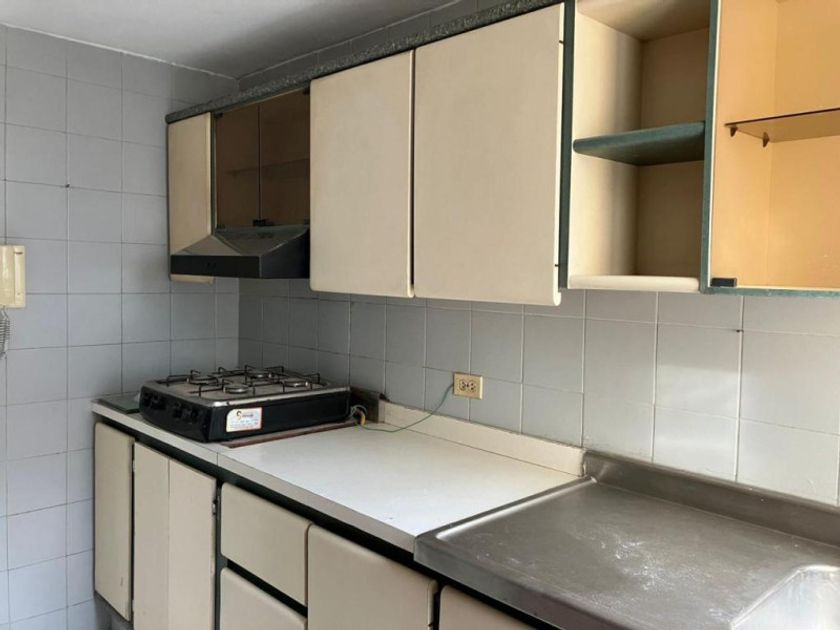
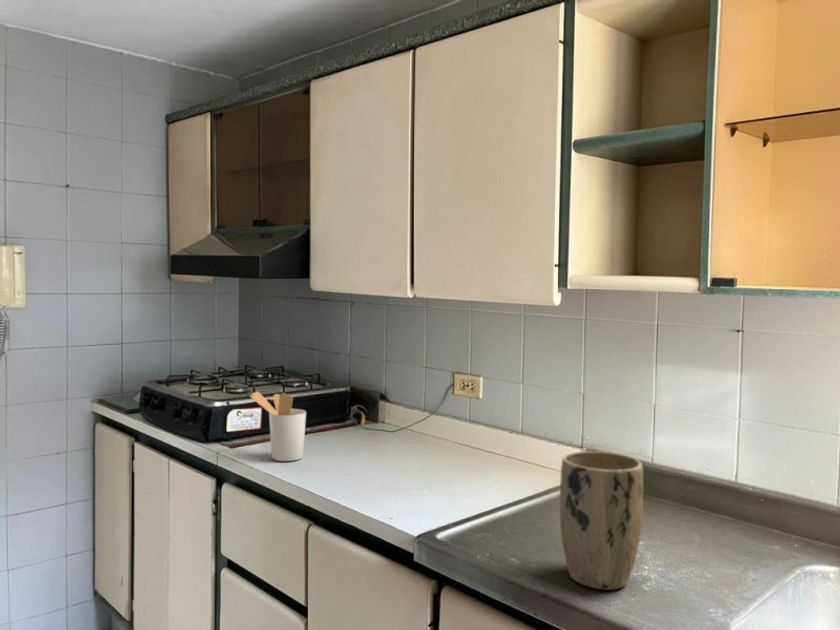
+ utensil holder [248,391,307,462]
+ plant pot [559,450,644,591]
